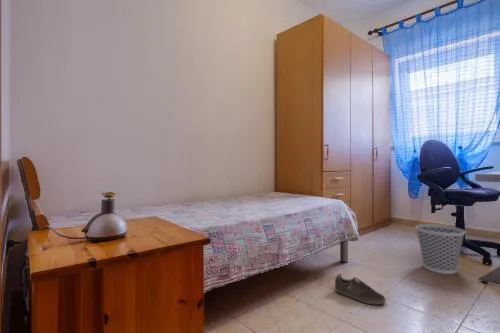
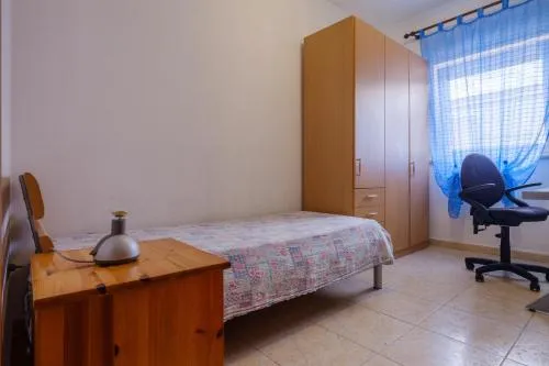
- wastebasket [414,223,466,275]
- sneaker [334,272,387,306]
